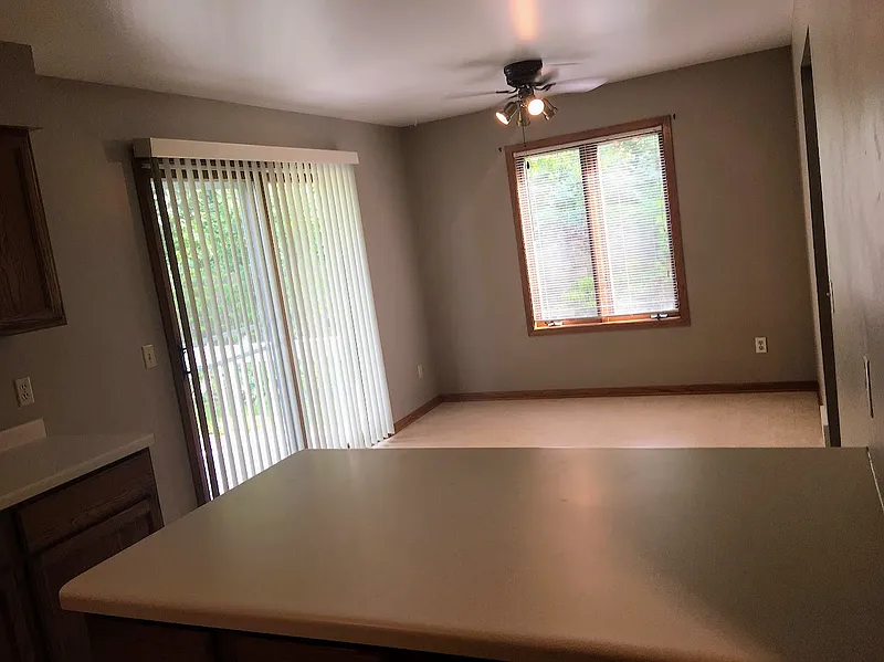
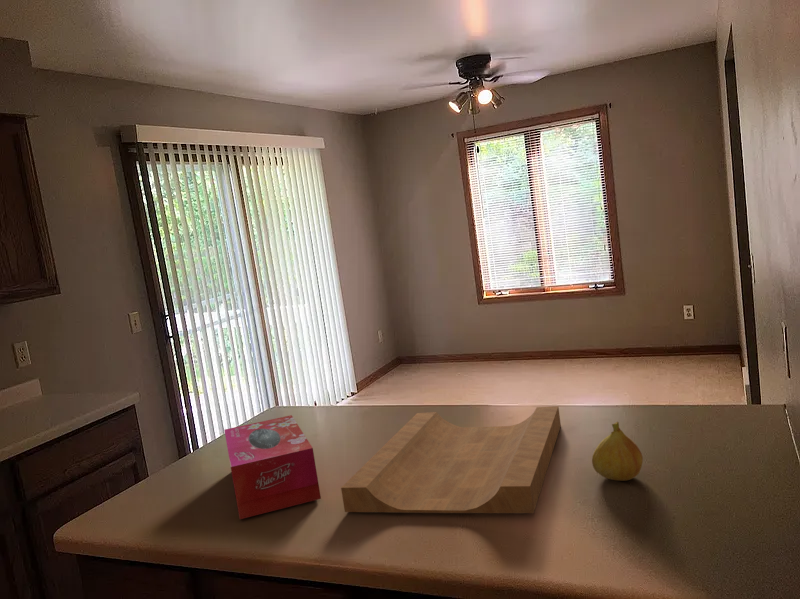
+ fruit [591,421,644,482]
+ tissue box [223,414,322,520]
+ cutting board [340,405,562,514]
